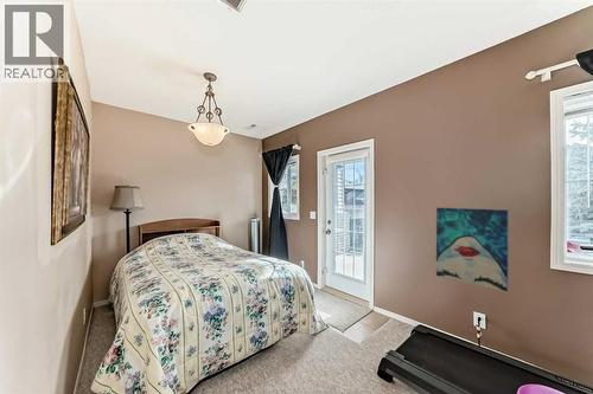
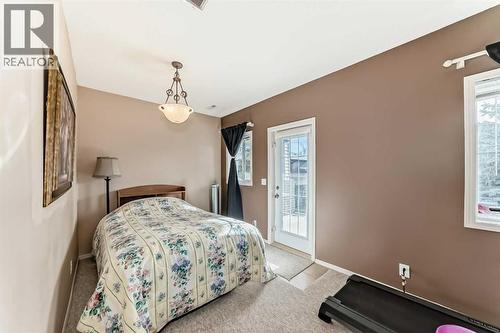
- wall art [435,206,510,293]
